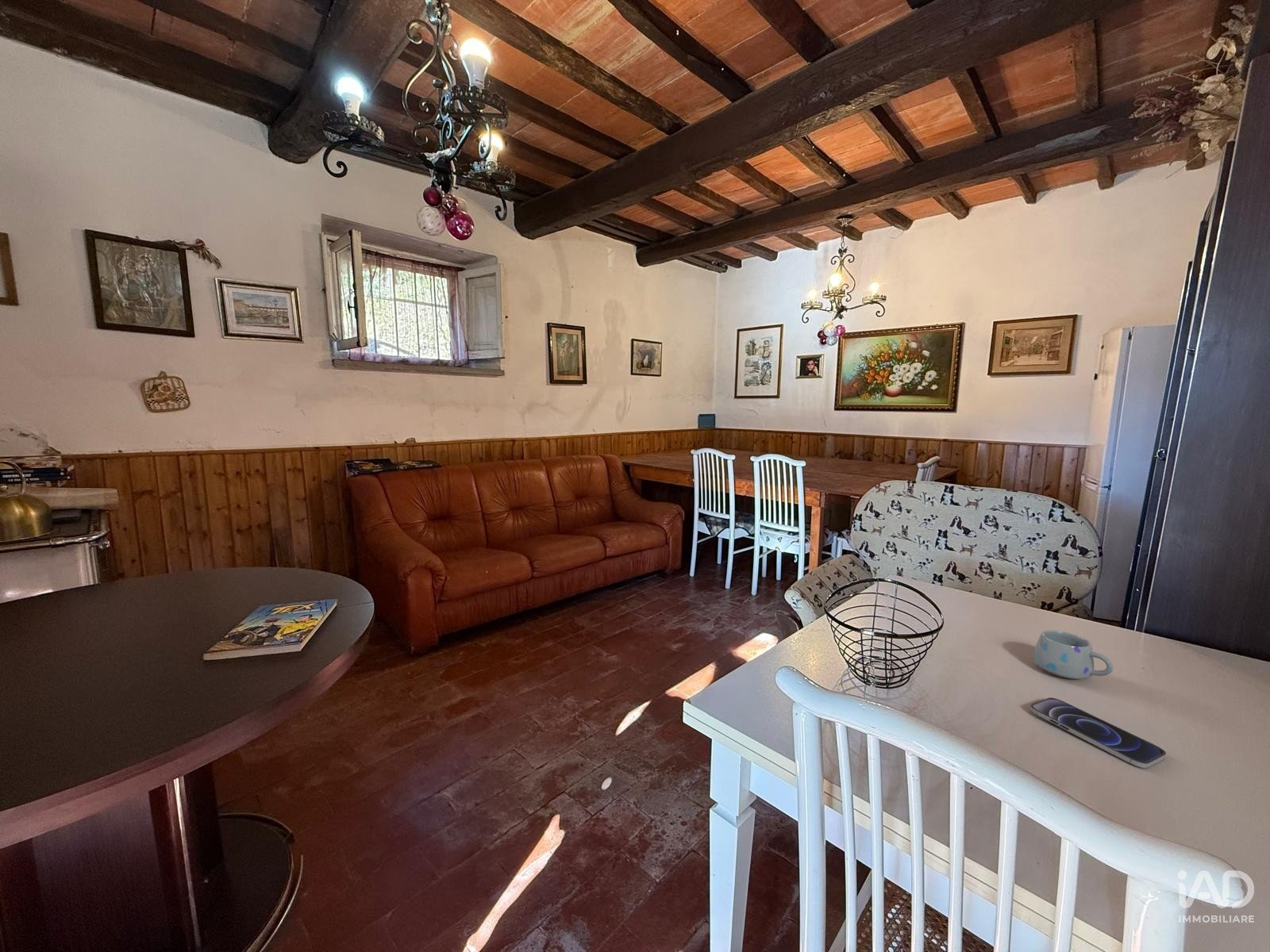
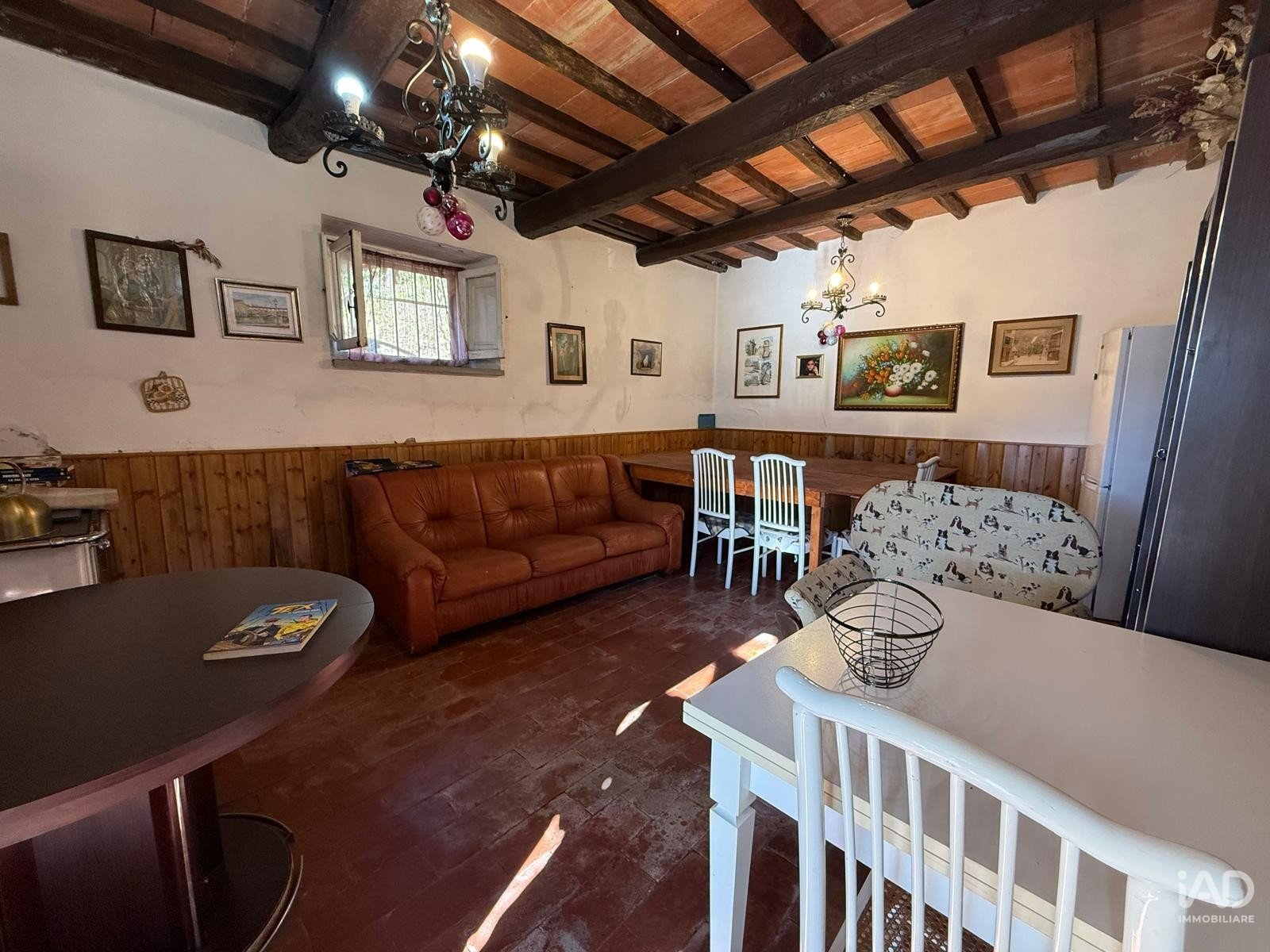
- mug [1033,629,1114,680]
- smartphone [1029,697,1167,769]
